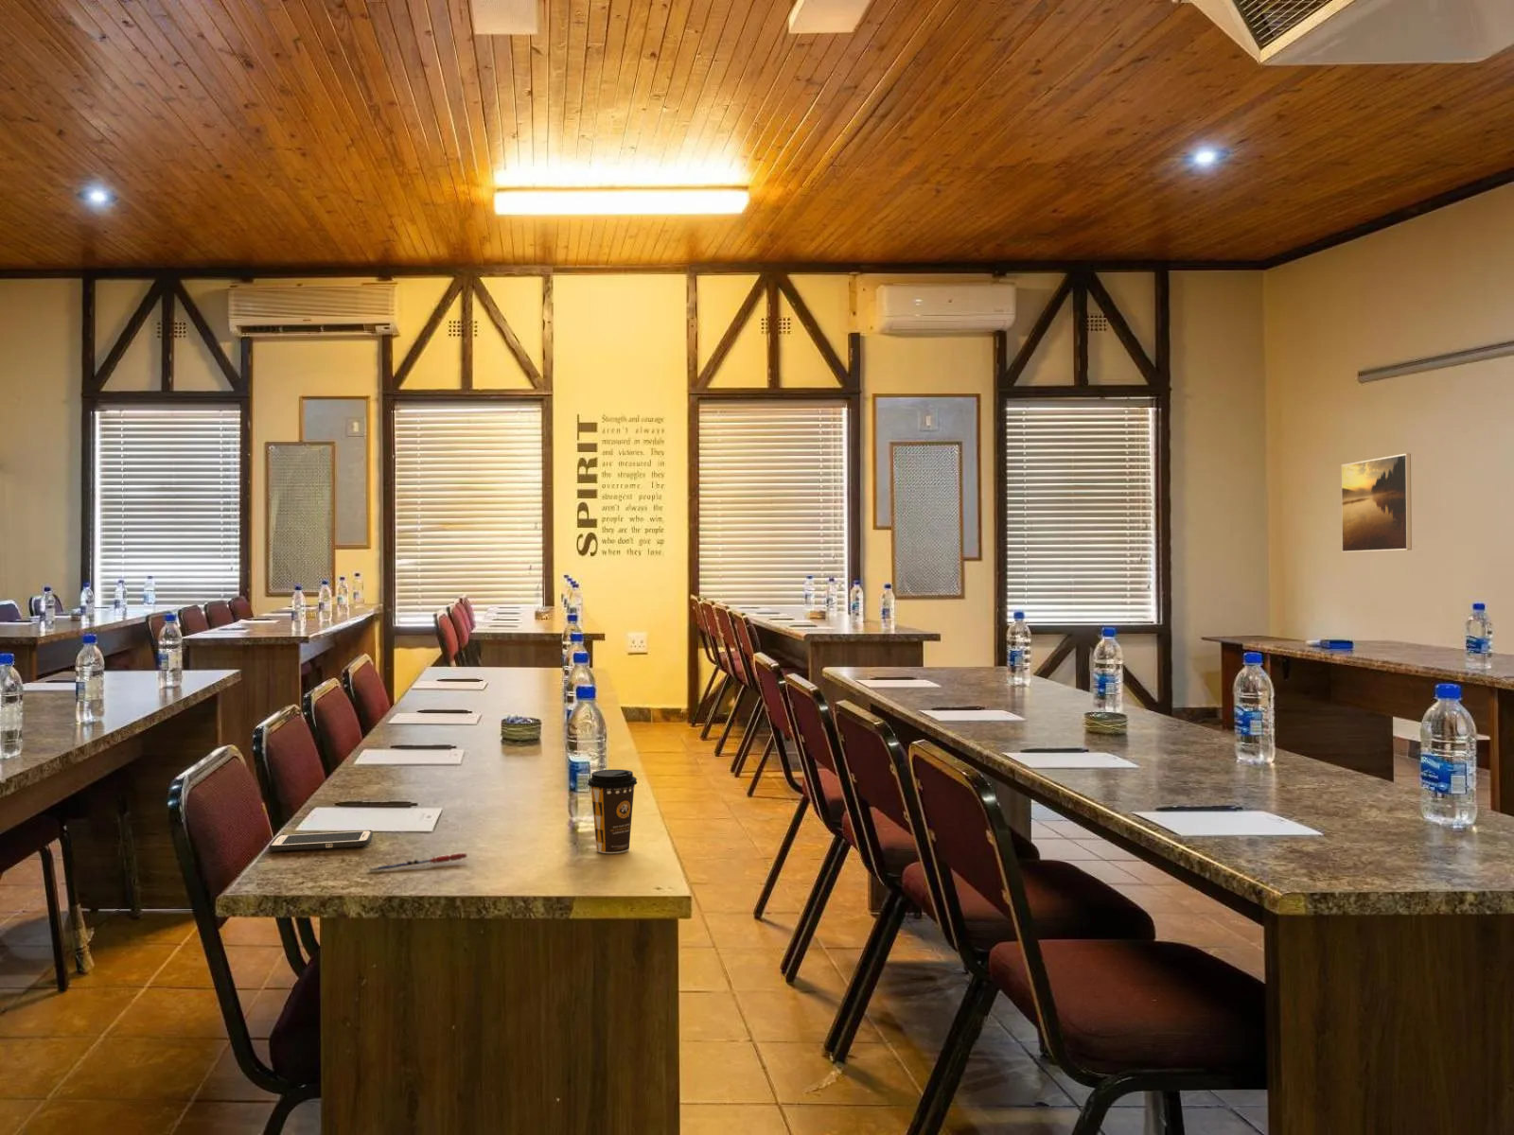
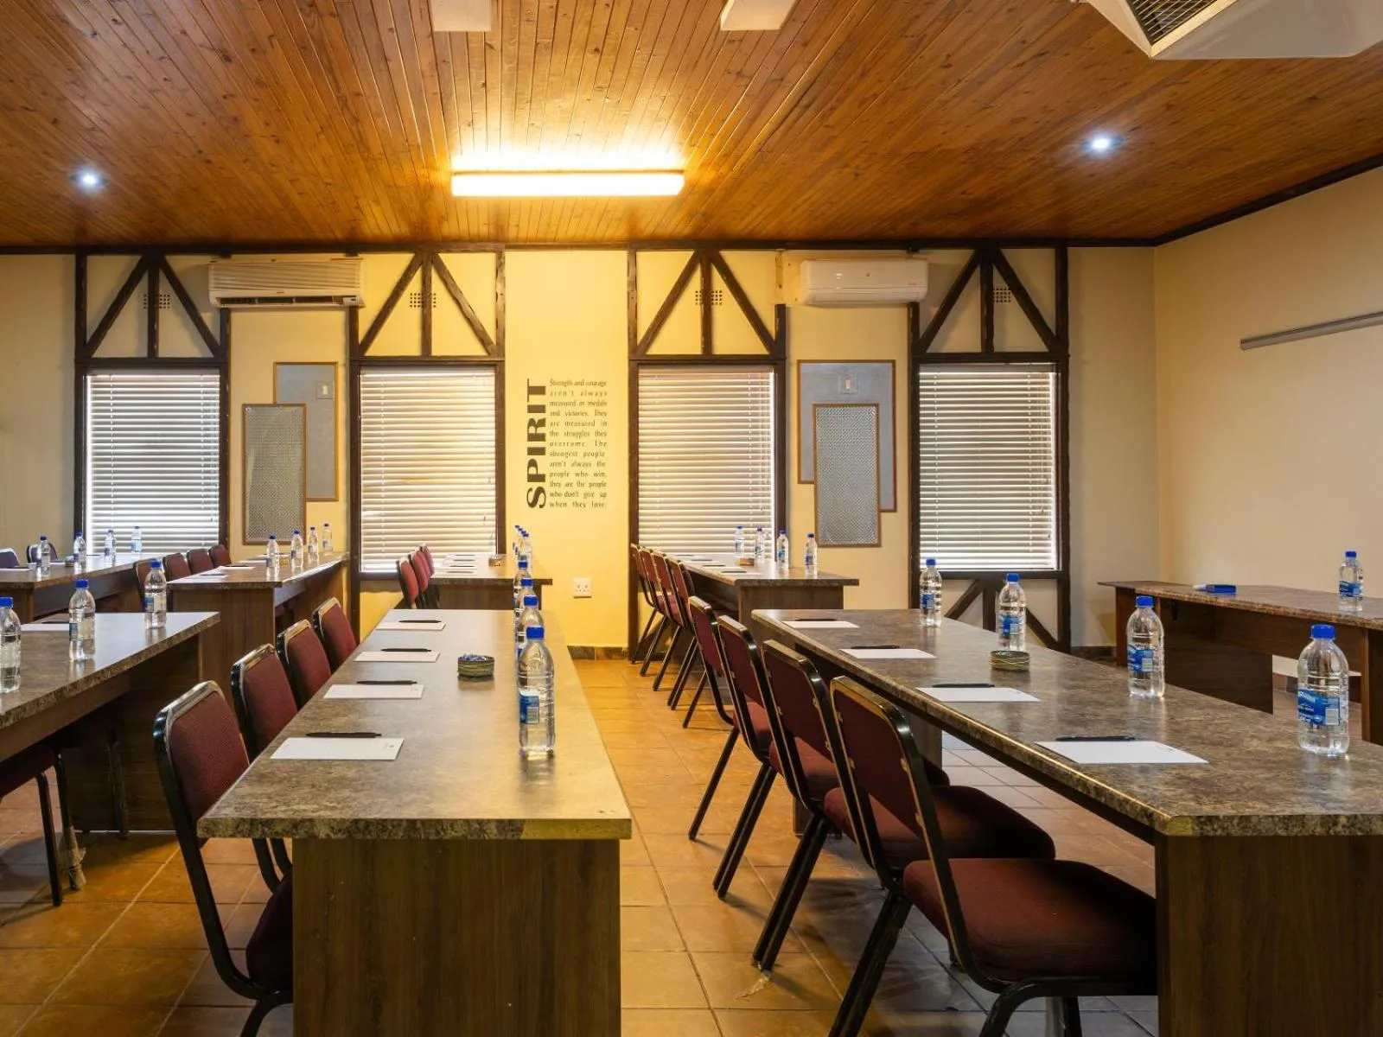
- pen [368,852,467,873]
- cell phone [268,830,374,852]
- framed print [1341,452,1413,553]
- coffee cup [587,769,638,854]
